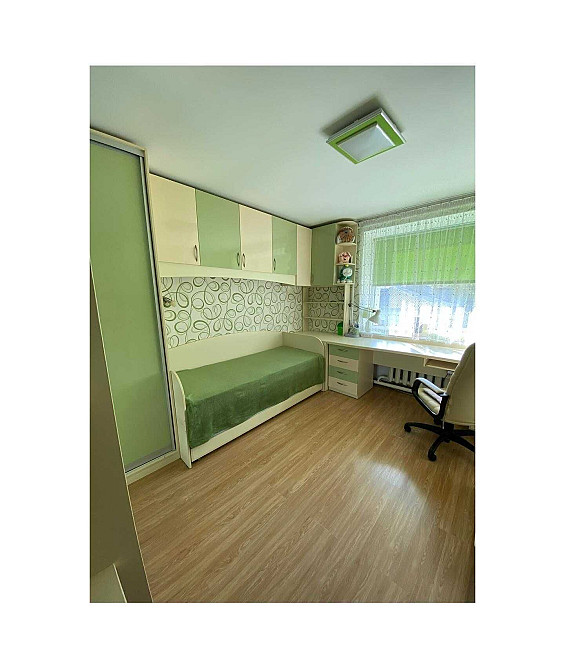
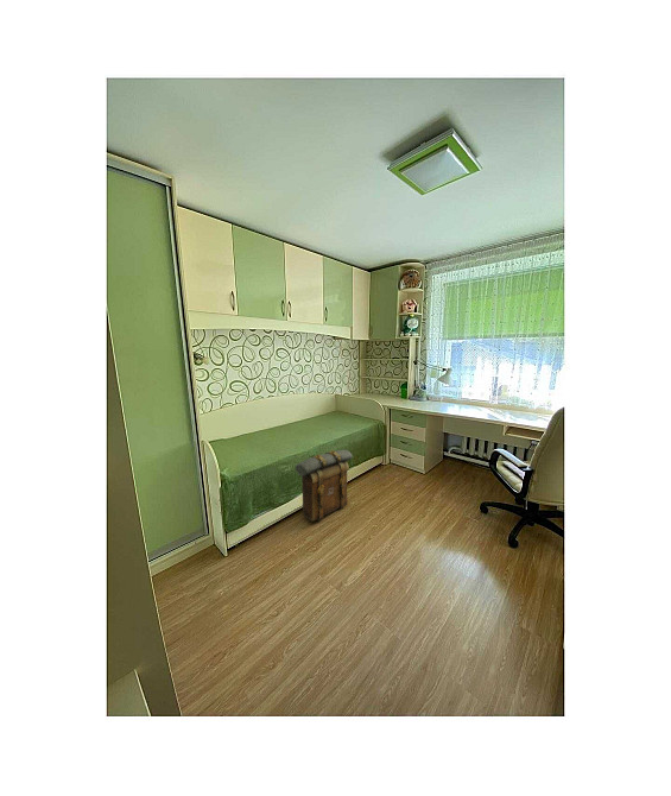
+ backpack [295,449,354,523]
